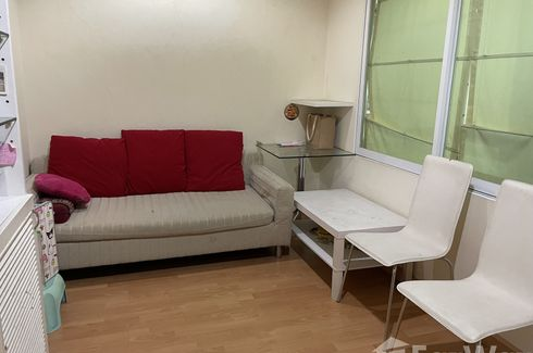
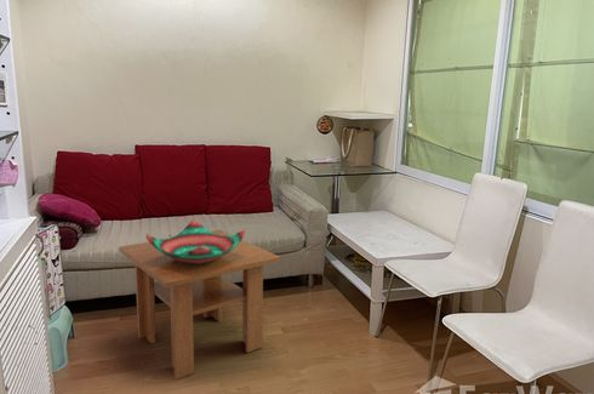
+ coffee table [118,229,281,381]
+ decorative bowl [145,218,247,265]
